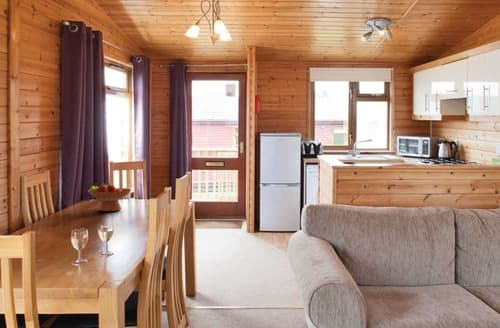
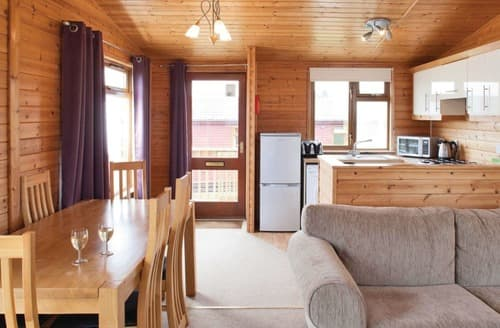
- fruit bowl [87,182,133,212]
